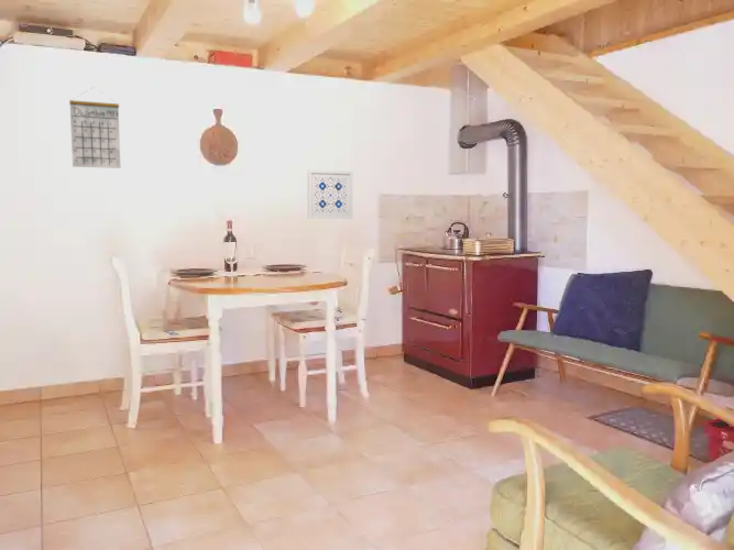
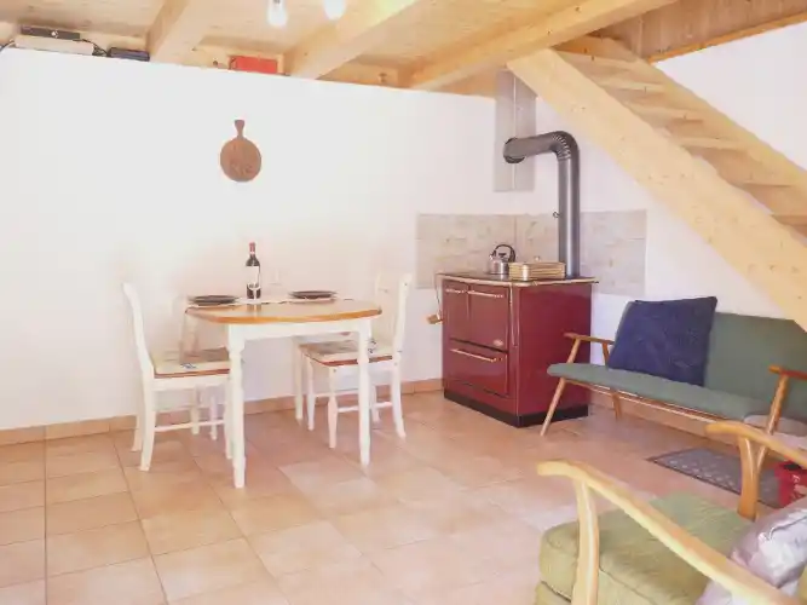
- wall art [306,168,353,220]
- calendar [68,86,121,169]
